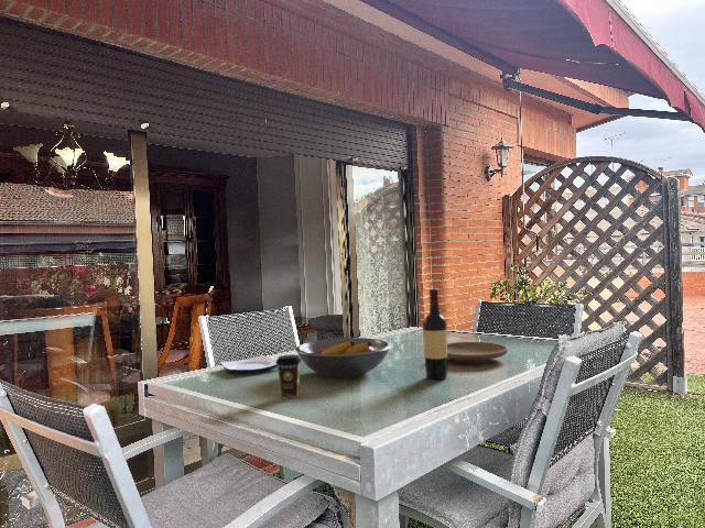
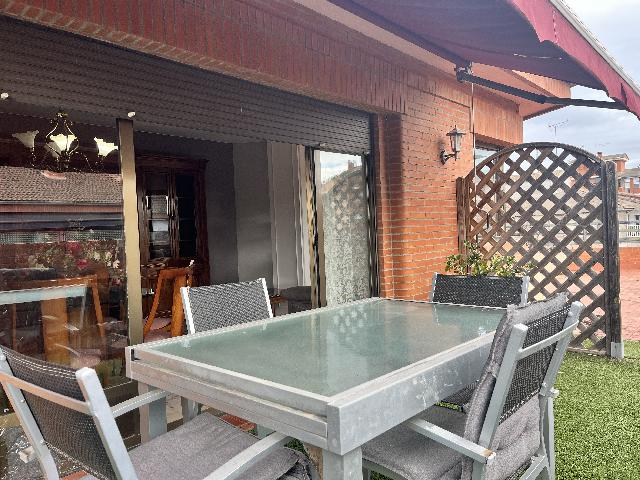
- plate [447,341,509,364]
- coffee cup [275,353,302,399]
- fruit bowl [295,337,391,378]
- wine bottle [422,288,448,381]
- plate [219,354,278,375]
